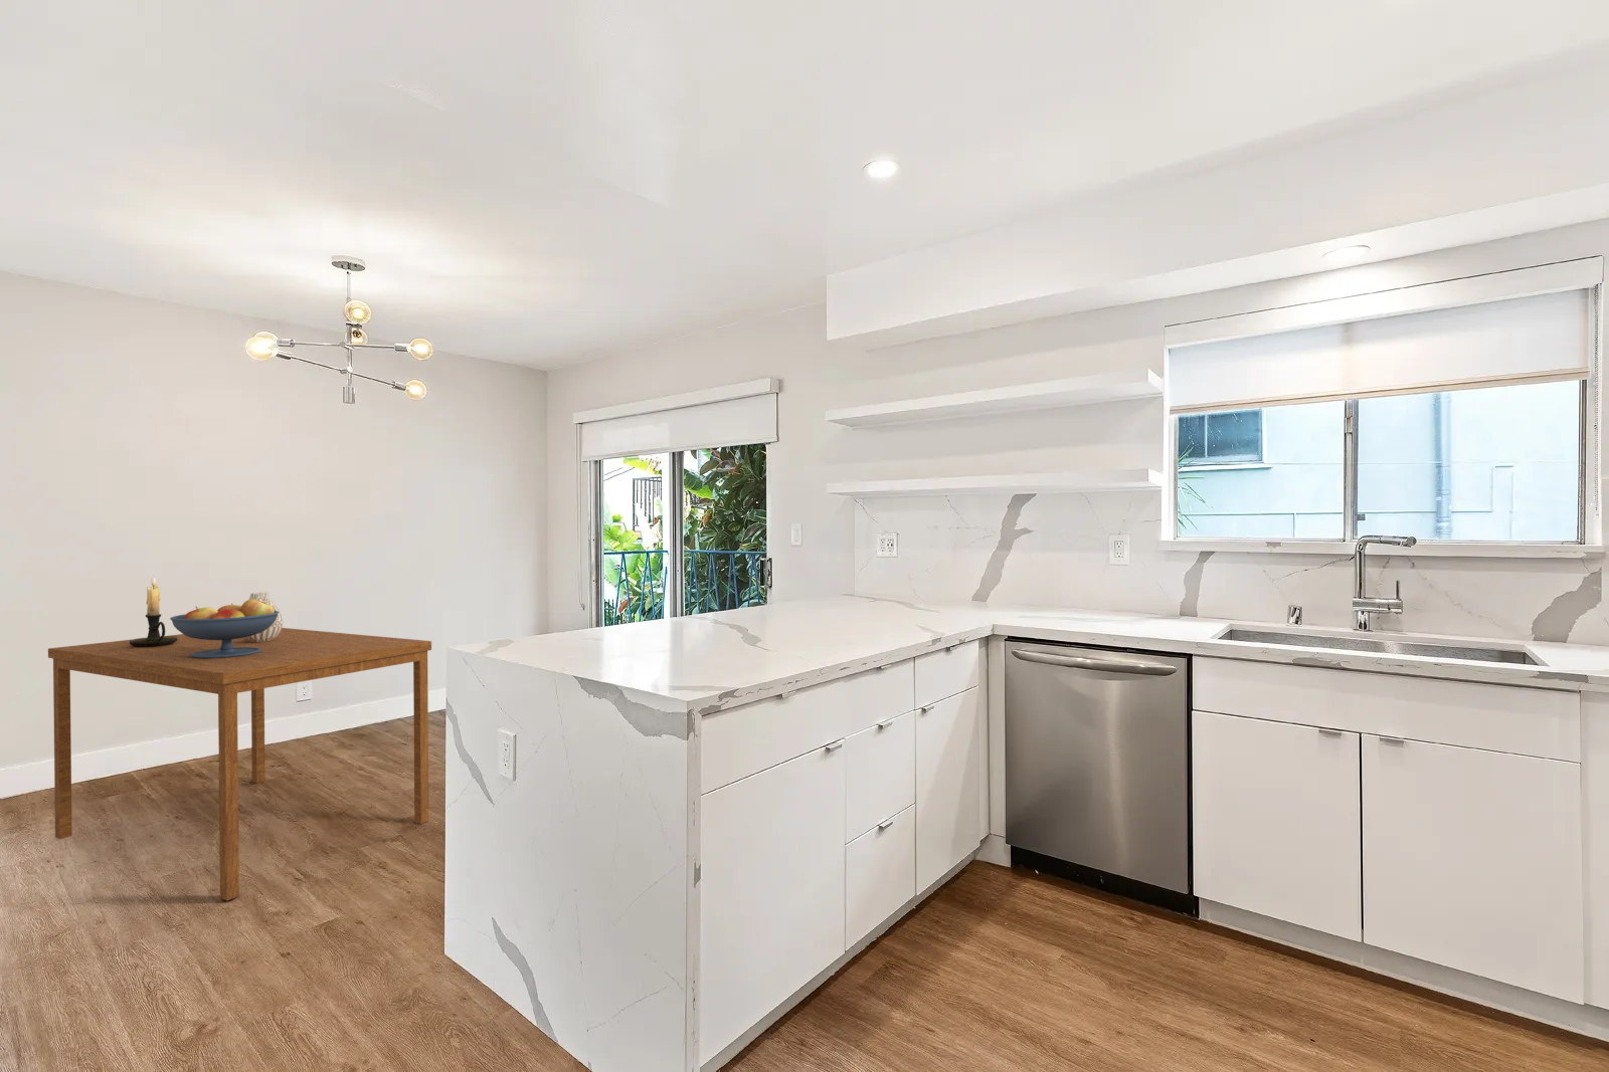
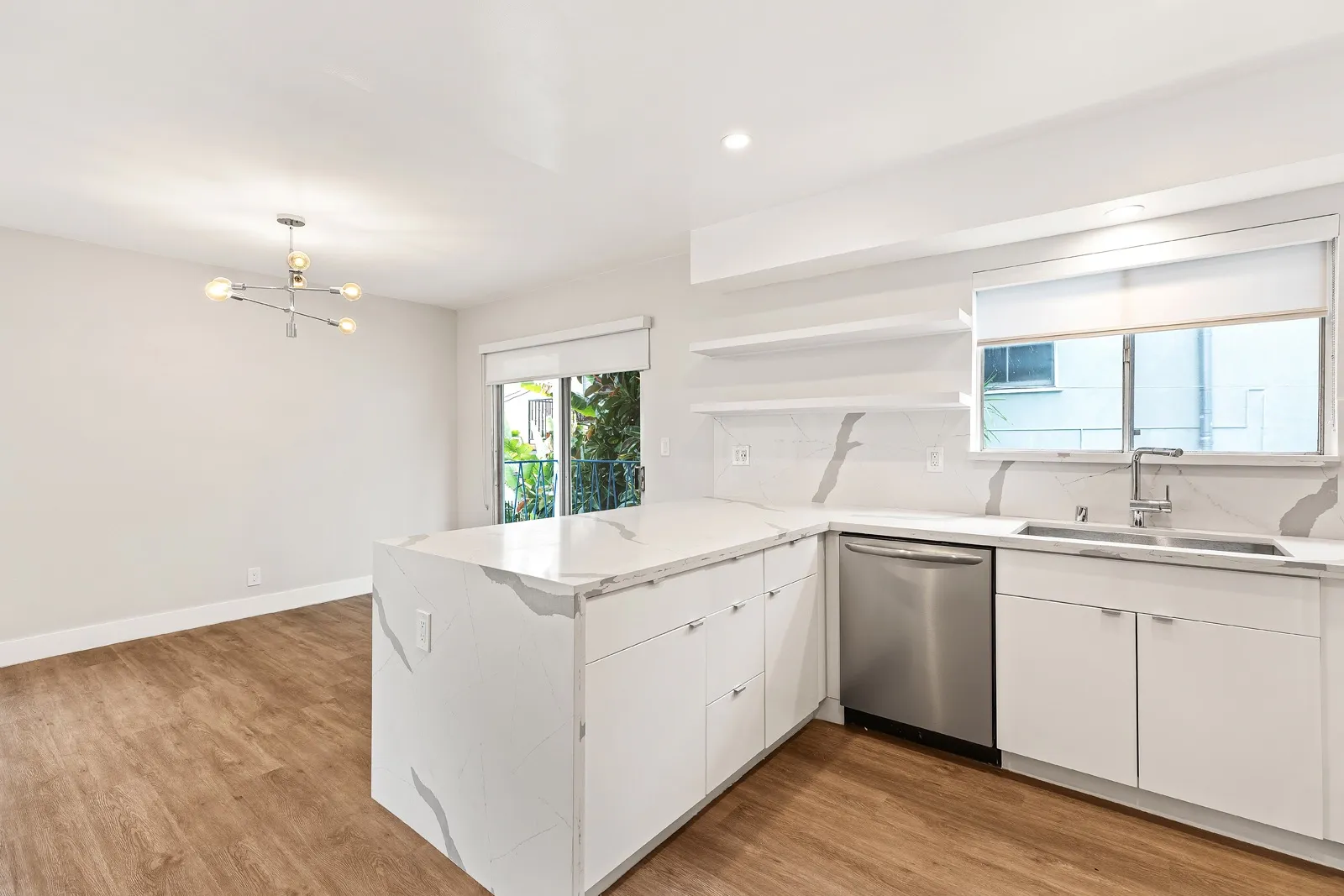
- dining table [47,627,432,901]
- fruit bowl [169,598,280,658]
- vase [242,592,284,642]
- candle holder [129,574,177,647]
